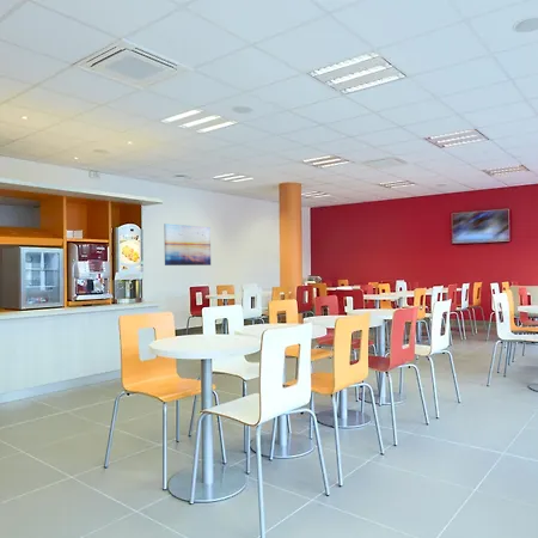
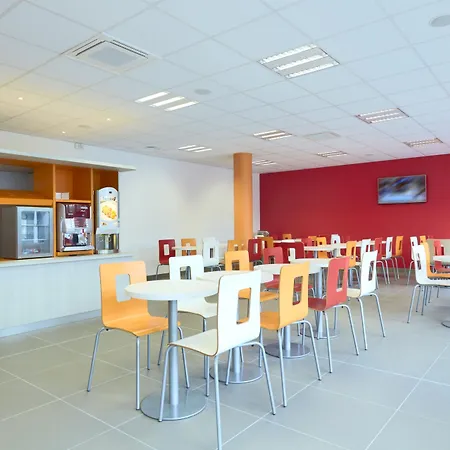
- wall art [163,222,212,267]
